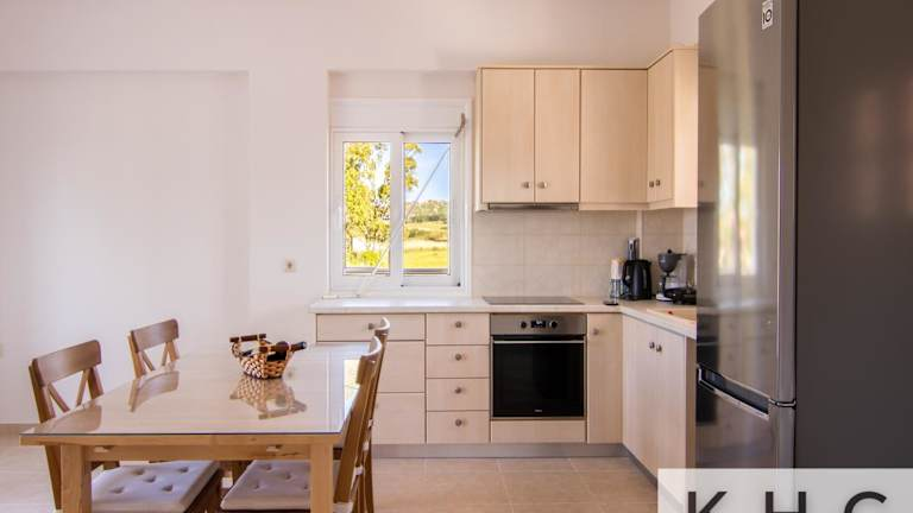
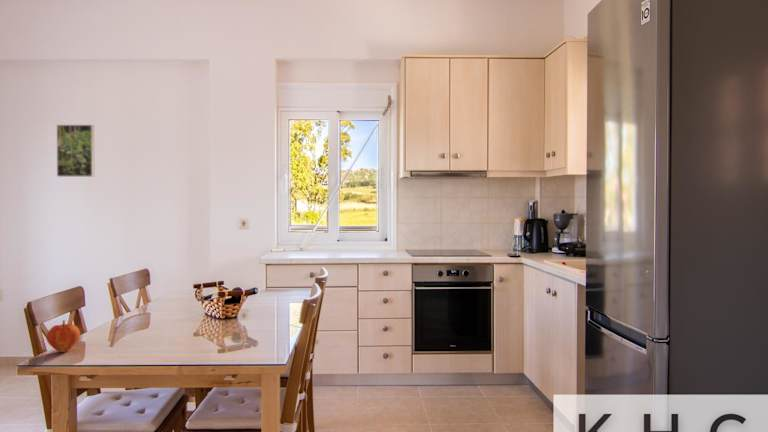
+ fruit [45,319,81,353]
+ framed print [56,124,95,178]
